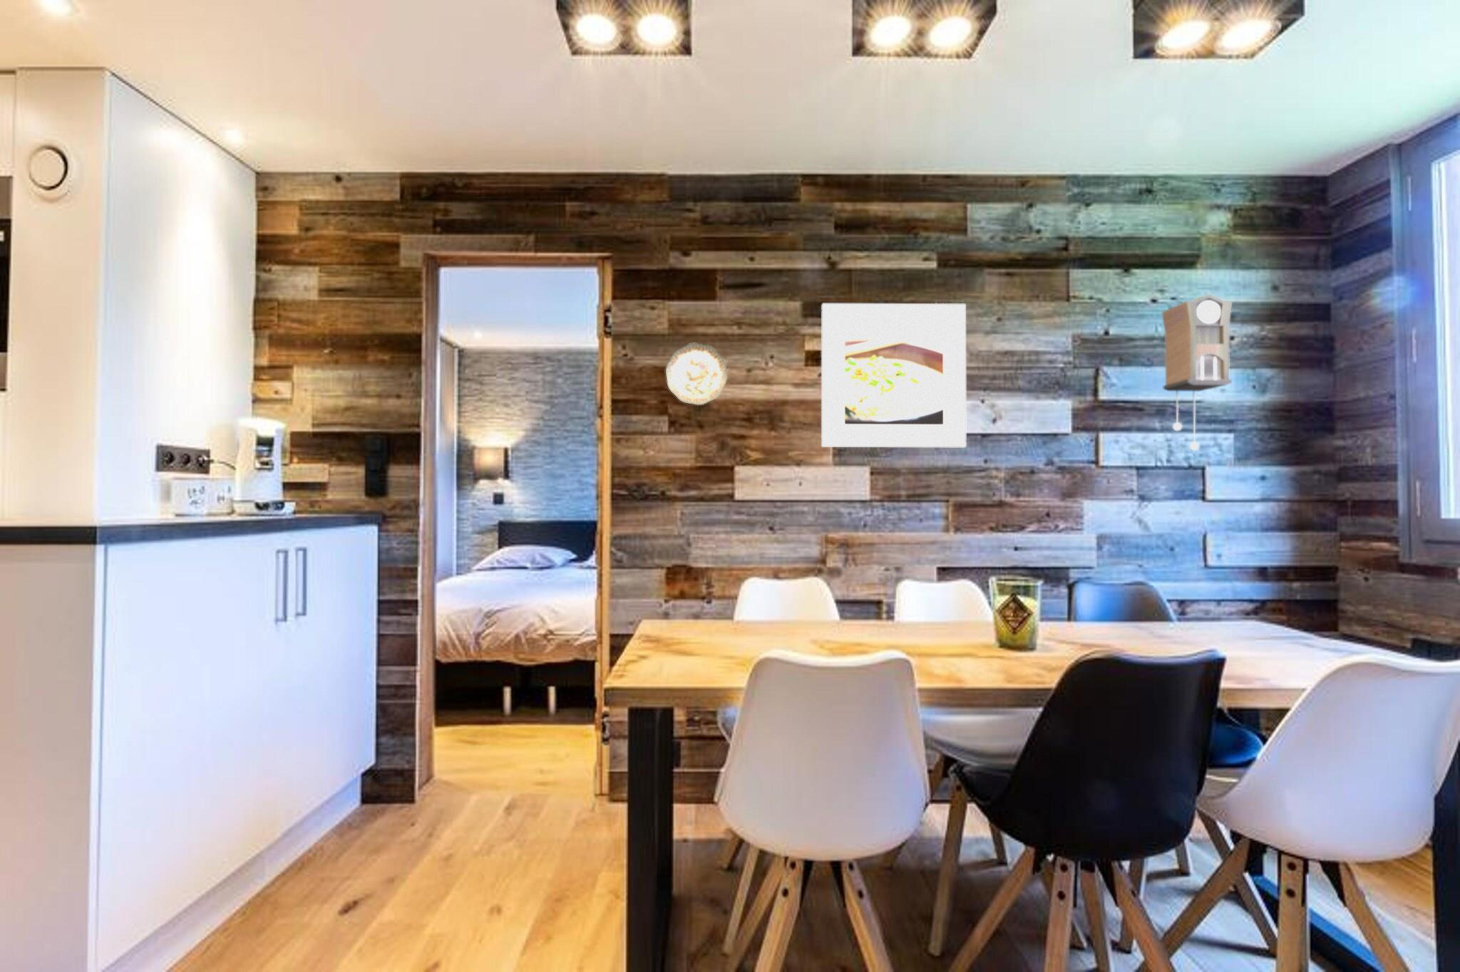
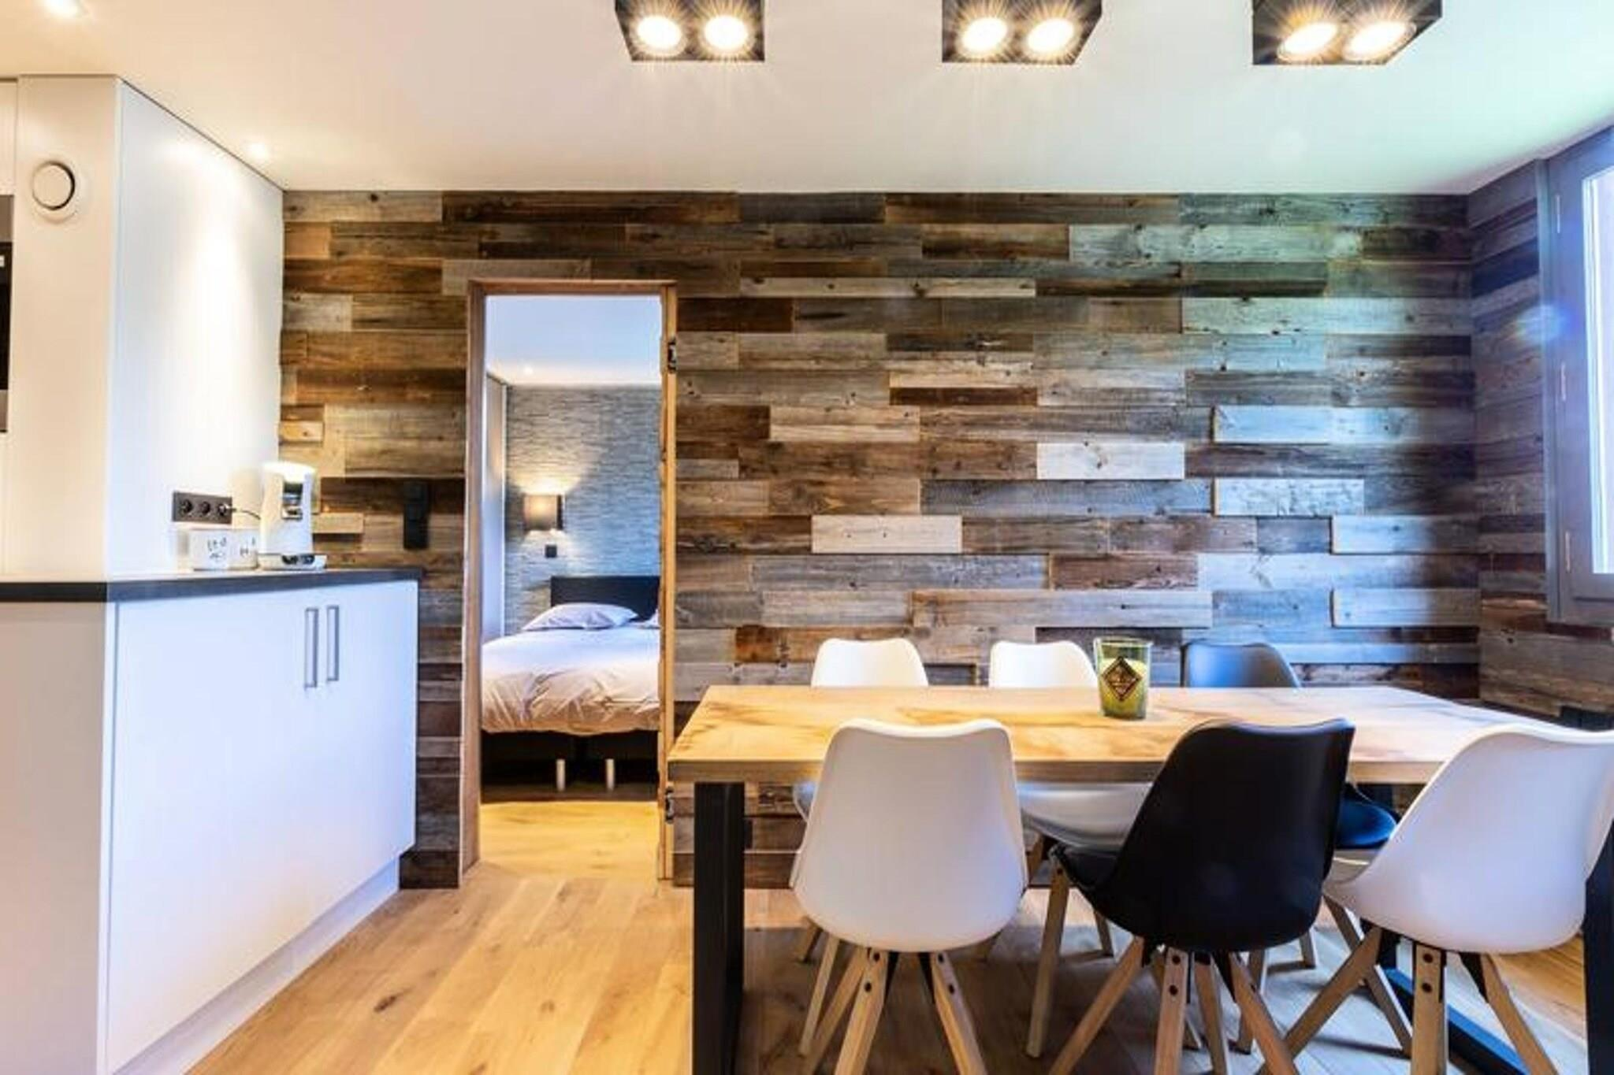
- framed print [821,303,967,449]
- decorative plate [665,343,728,406]
- pendulum clock [1161,293,1233,451]
